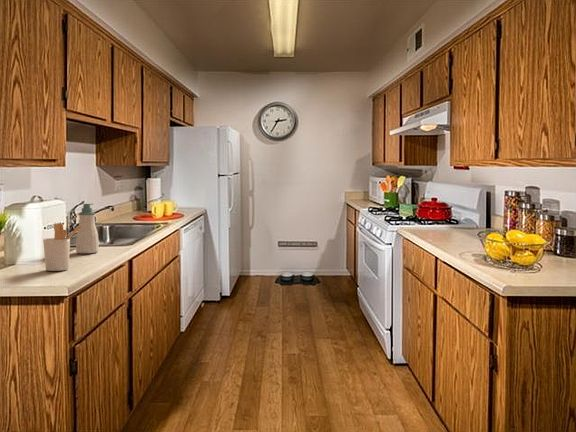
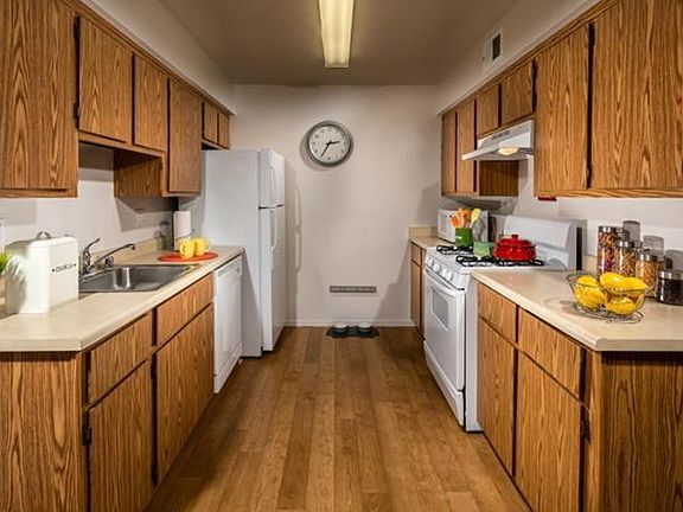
- soap bottle [75,203,100,255]
- utensil holder [42,222,83,272]
